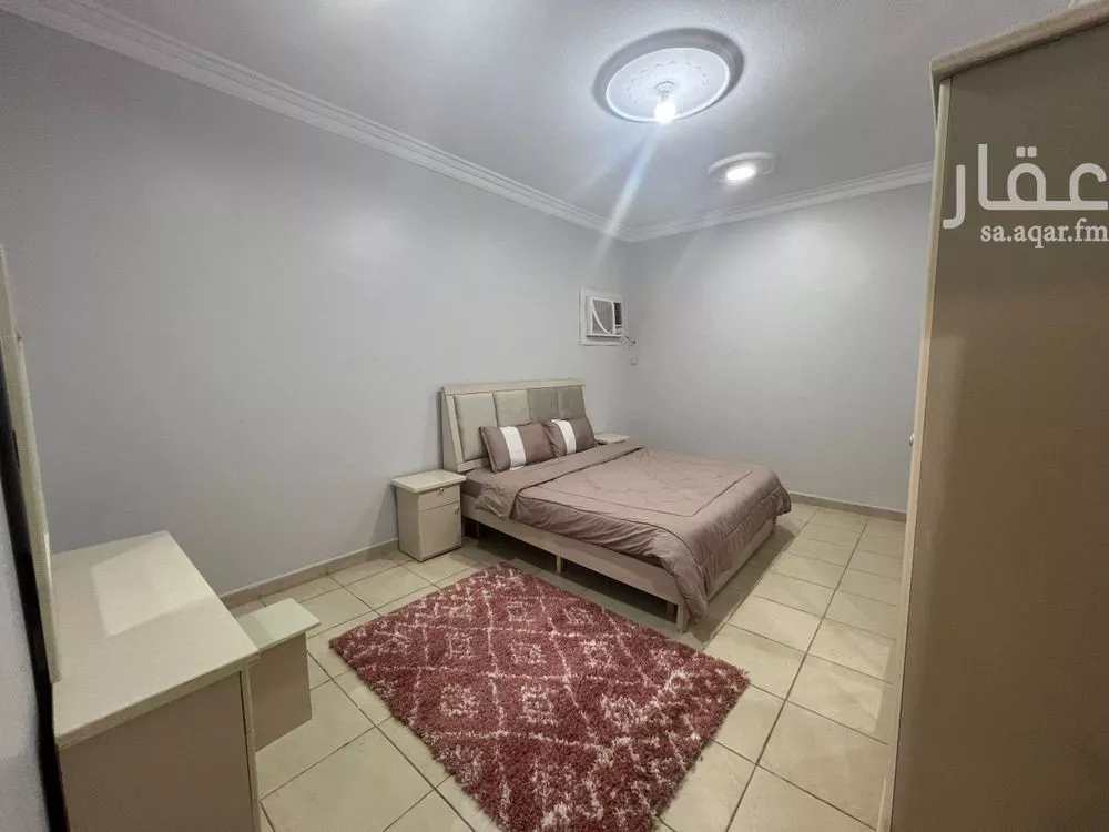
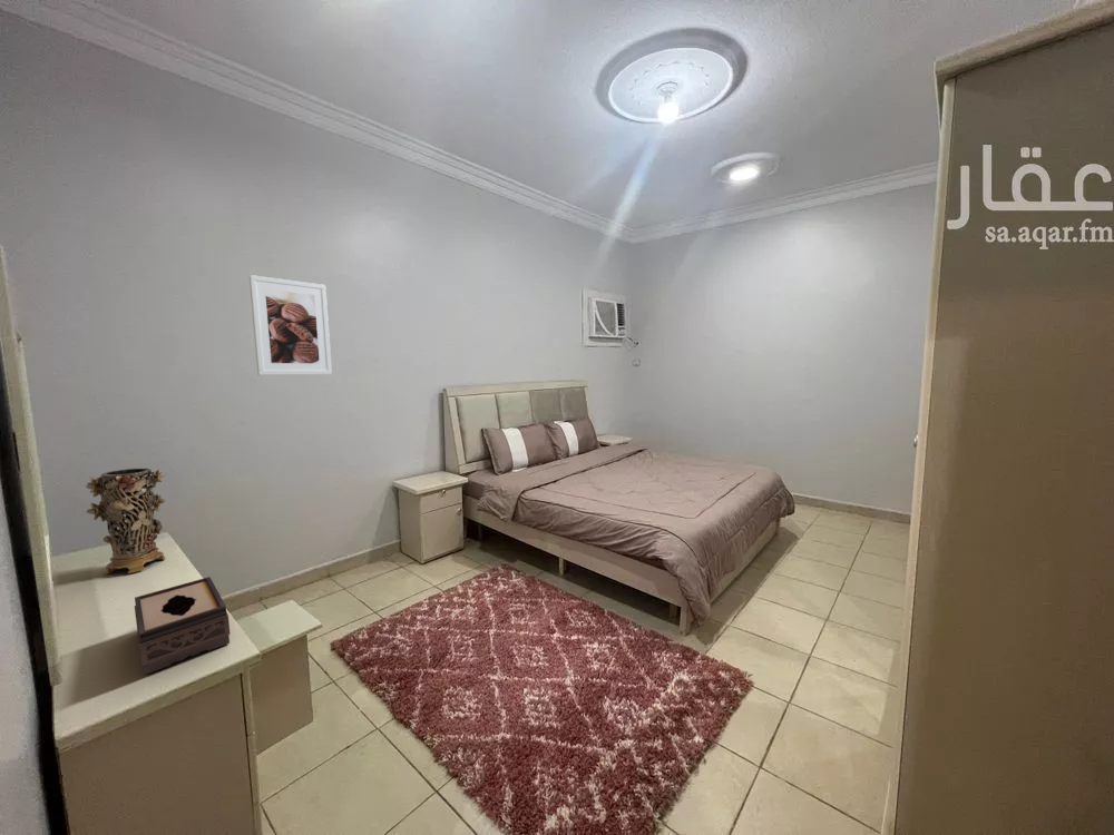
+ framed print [248,274,333,376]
+ decorative vase [85,468,166,574]
+ tissue box [134,576,232,676]
